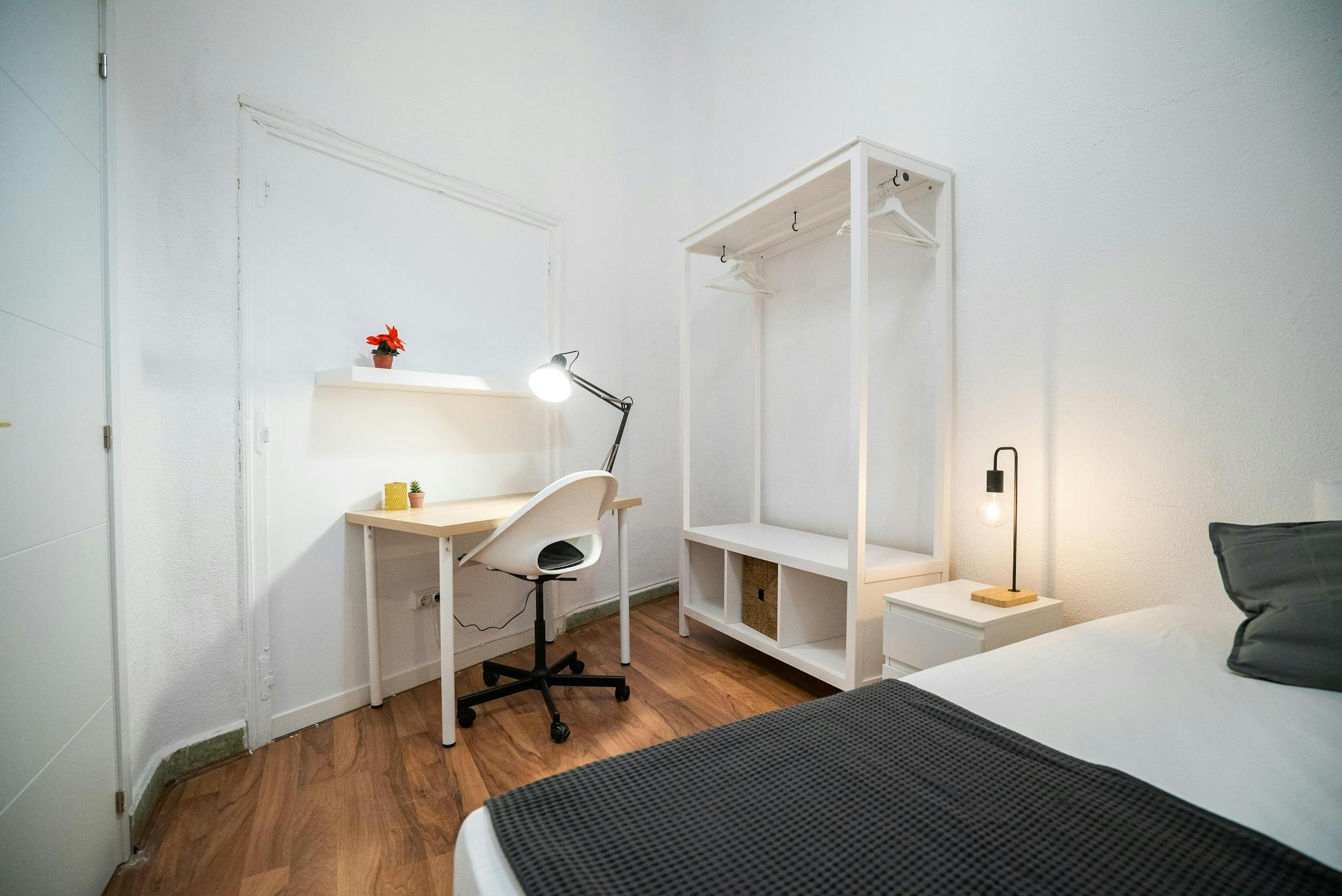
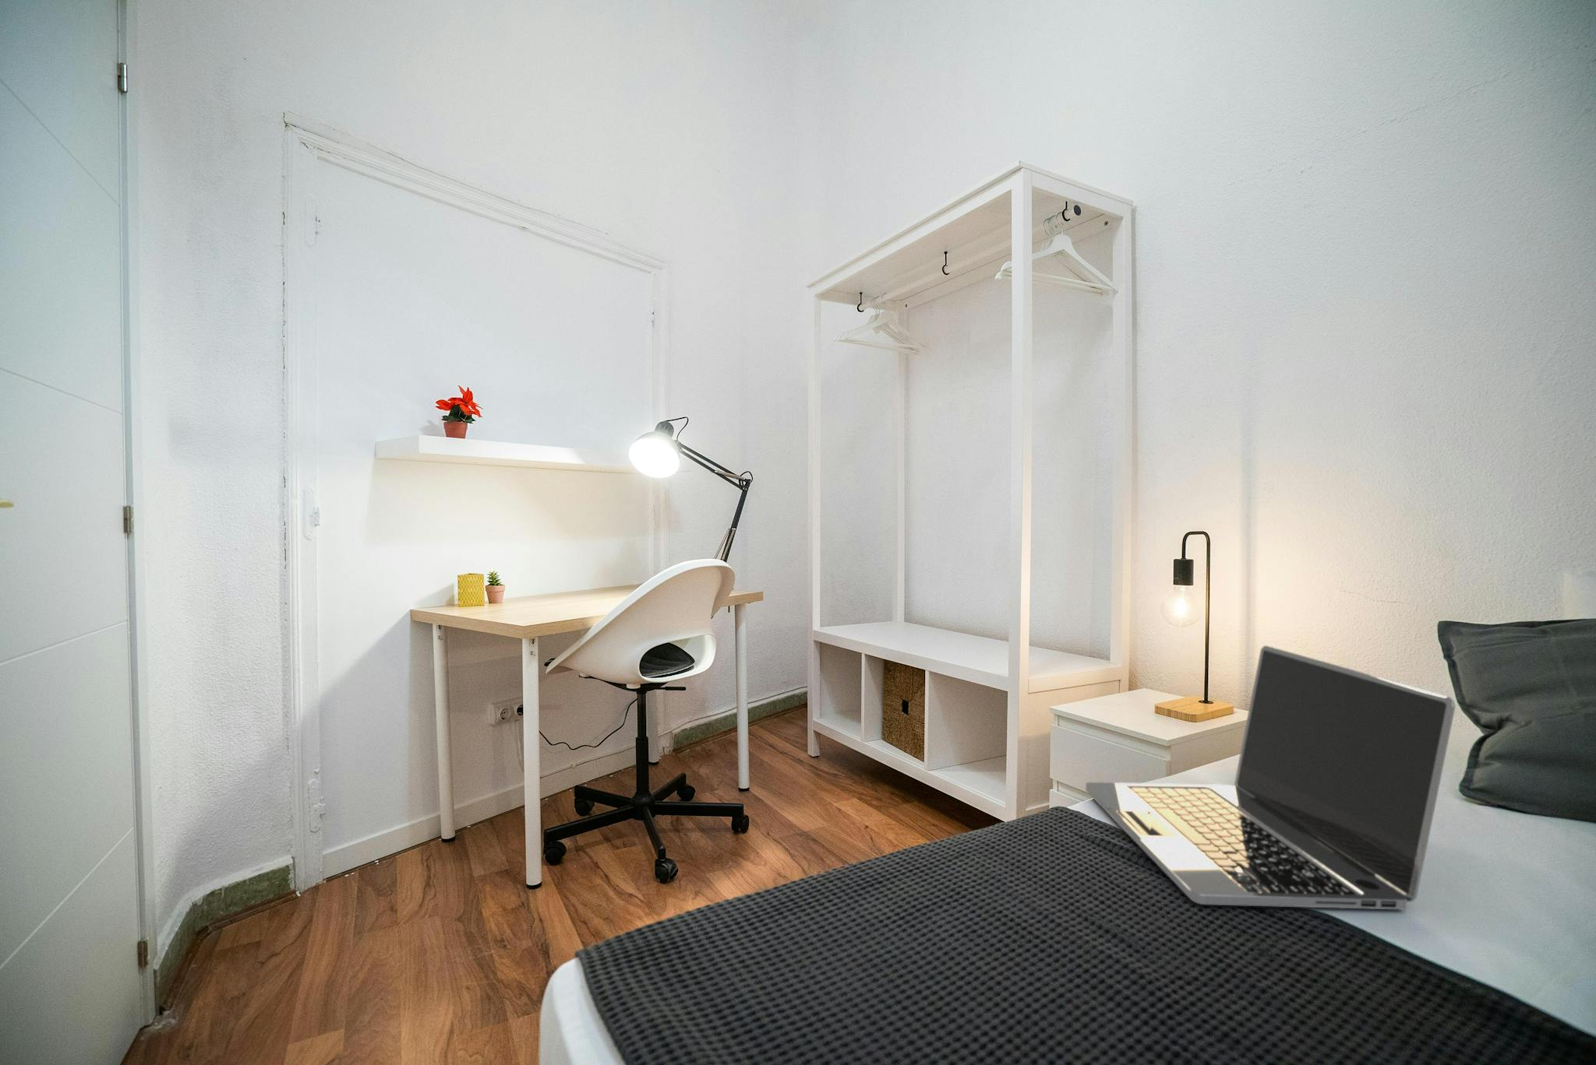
+ laptop [1085,644,1456,910]
